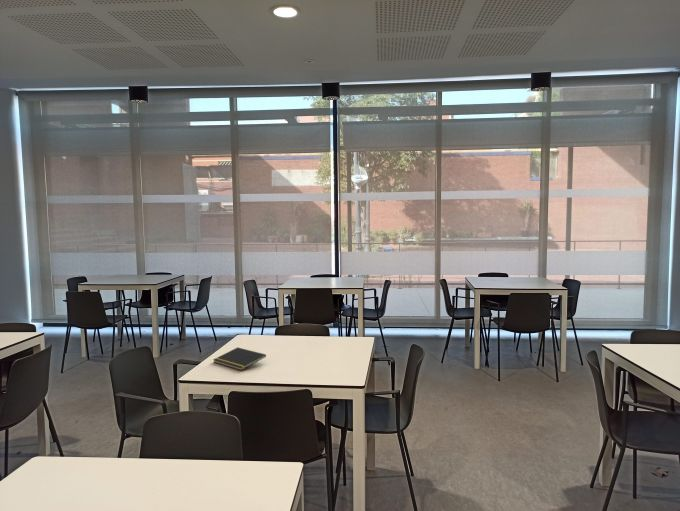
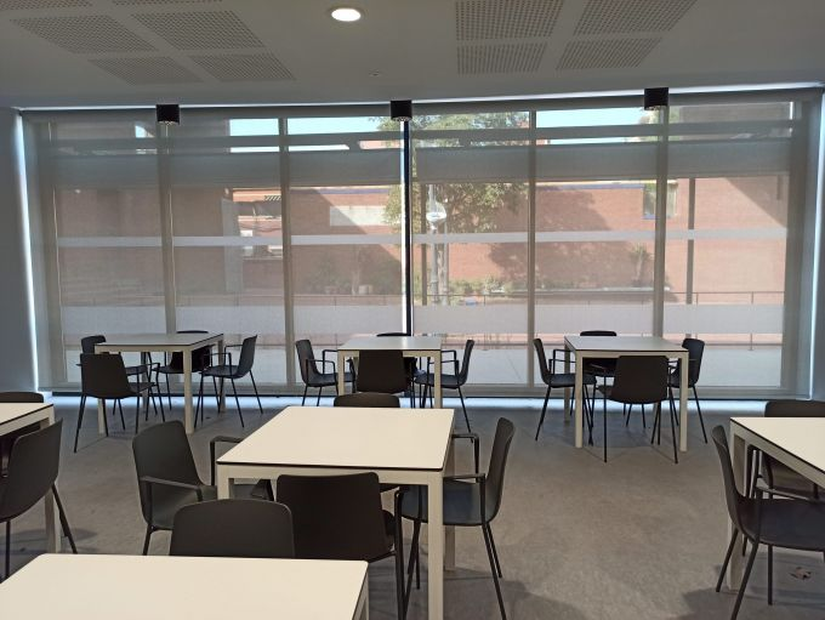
- notepad [212,346,267,371]
